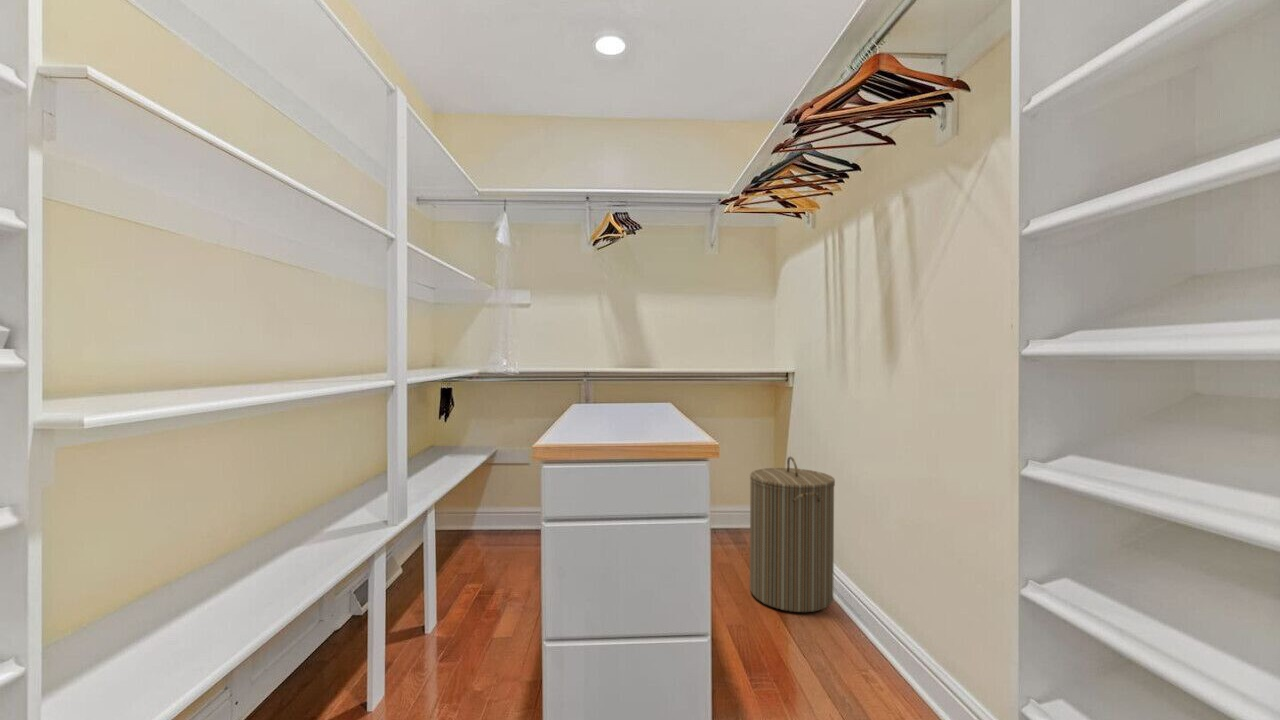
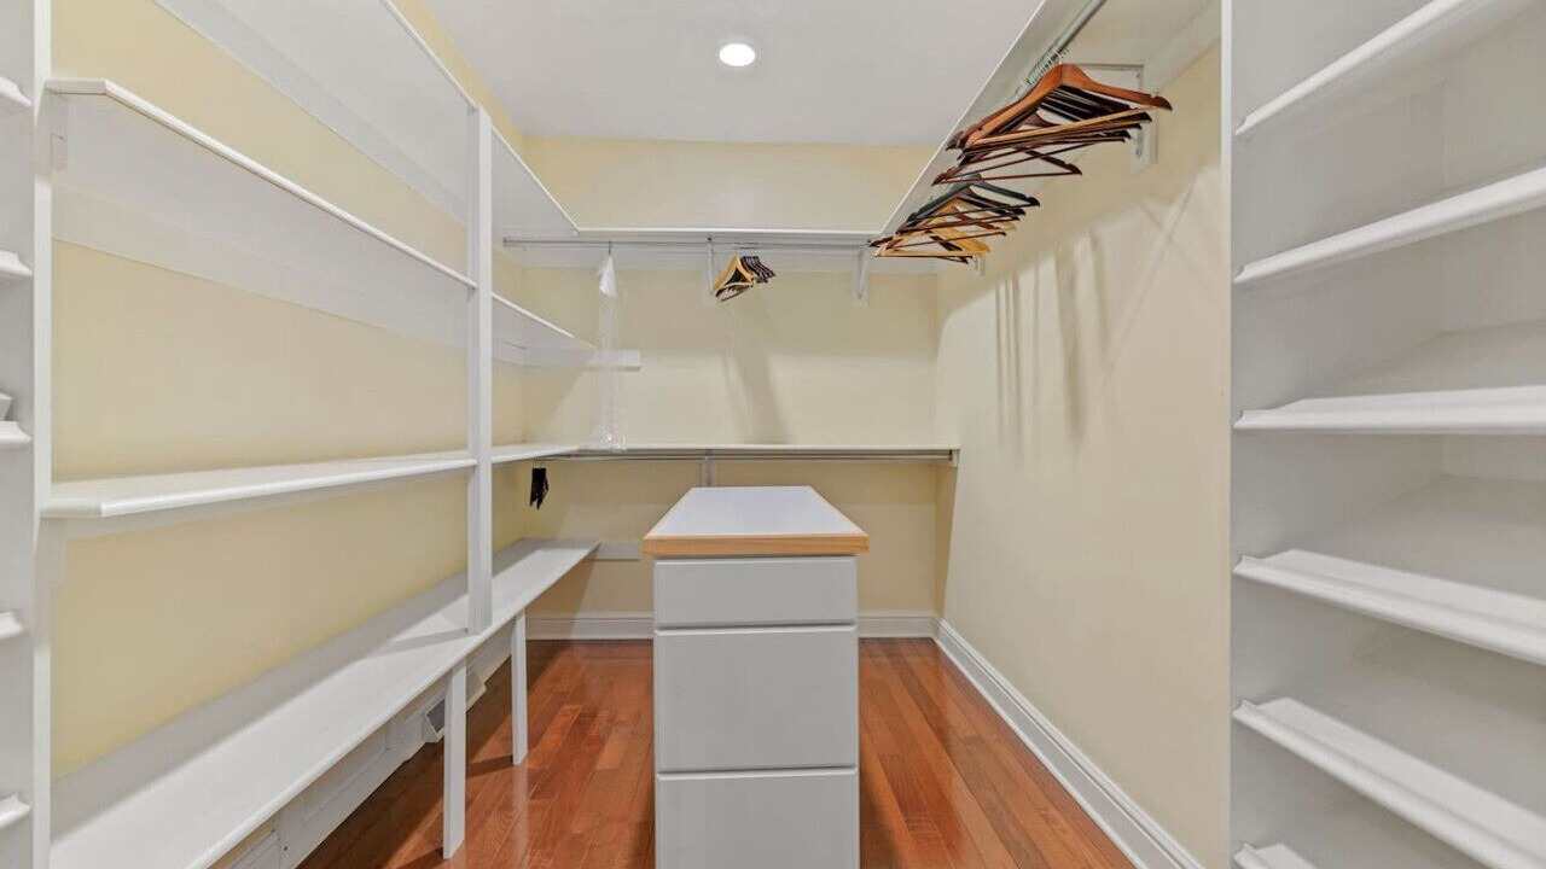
- laundry hamper [749,456,836,613]
